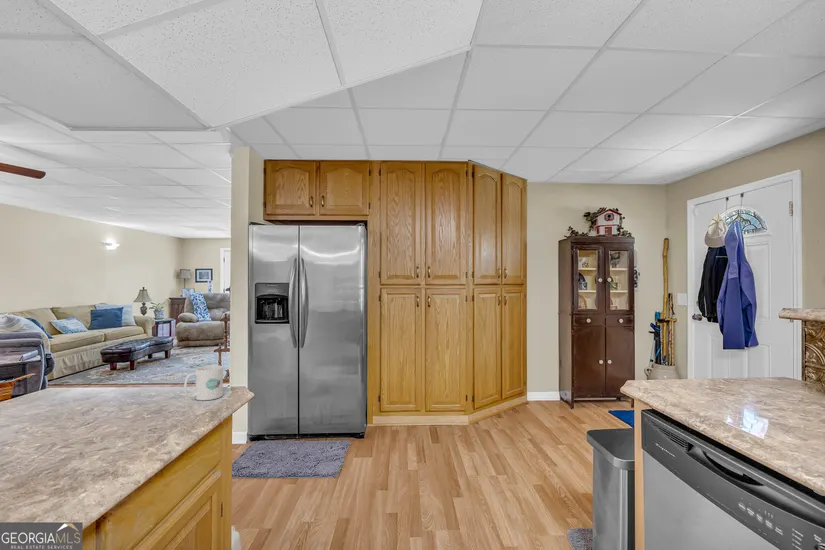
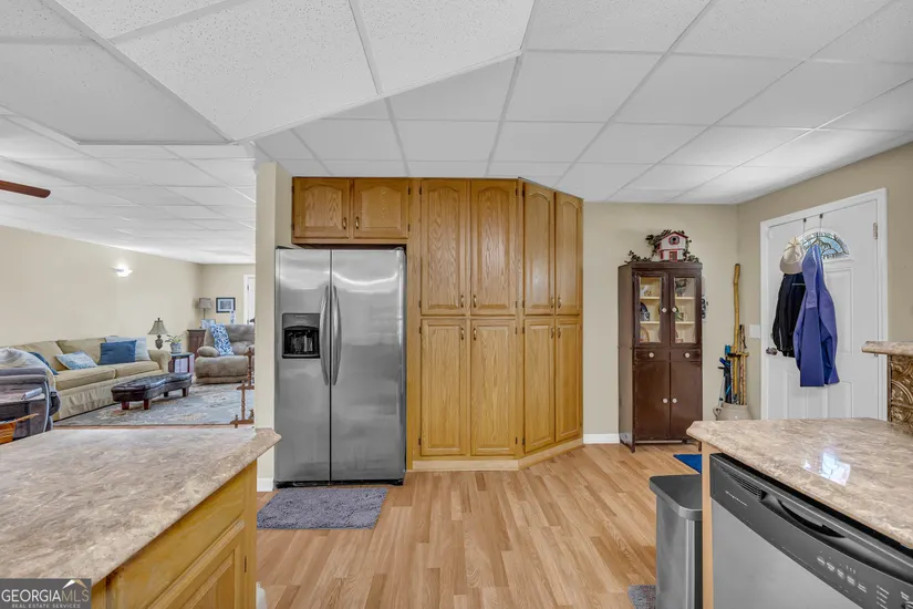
- mug [183,364,224,401]
